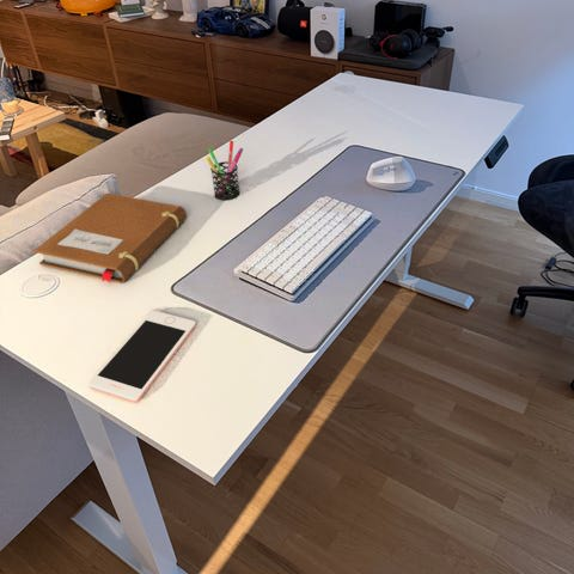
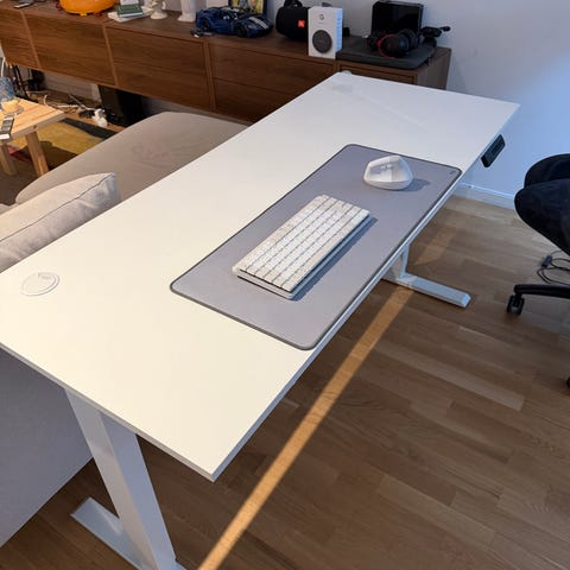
- pen holder [204,140,244,202]
- cell phone [87,310,197,404]
- notebook [33,193,188,285]
